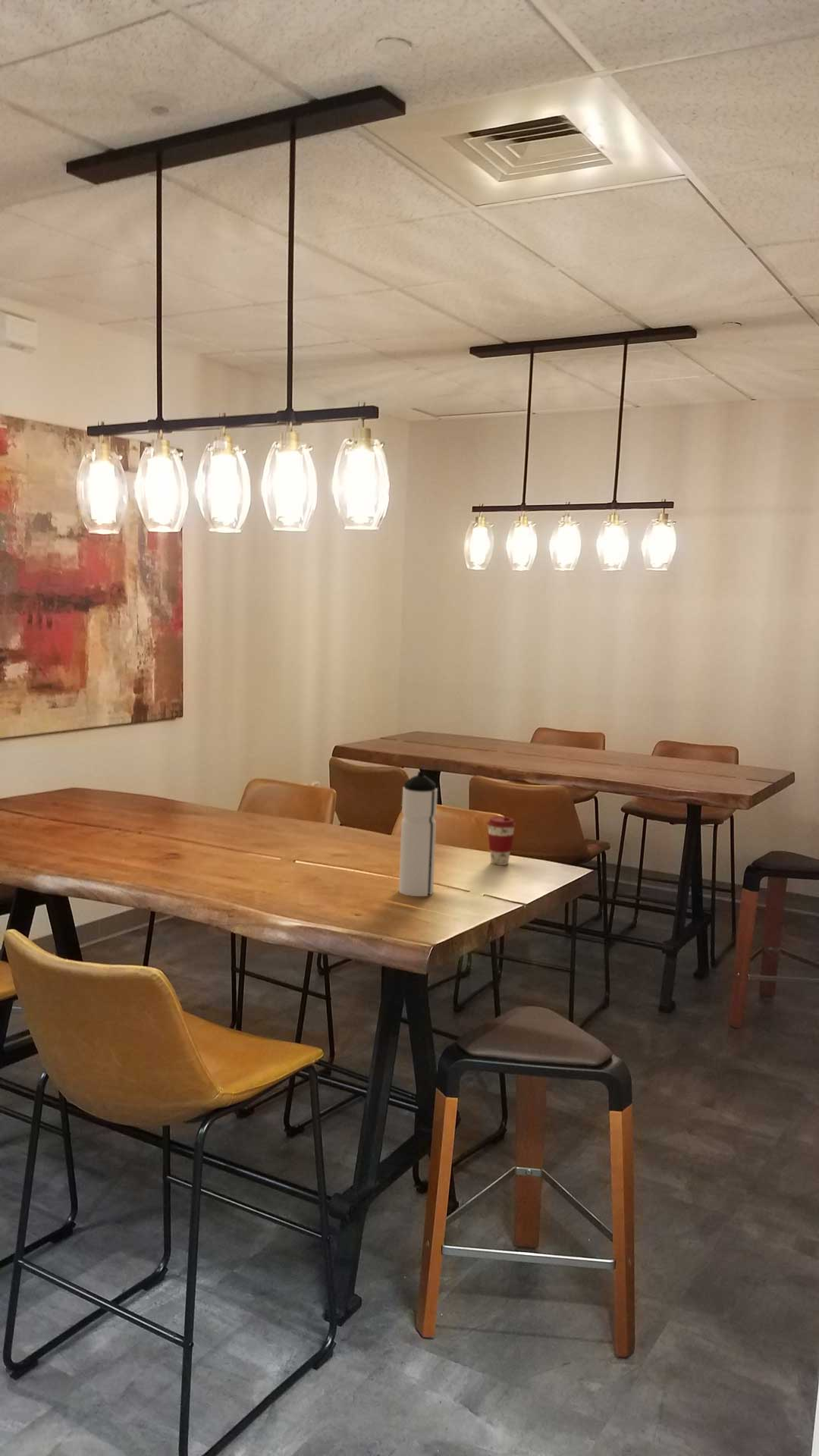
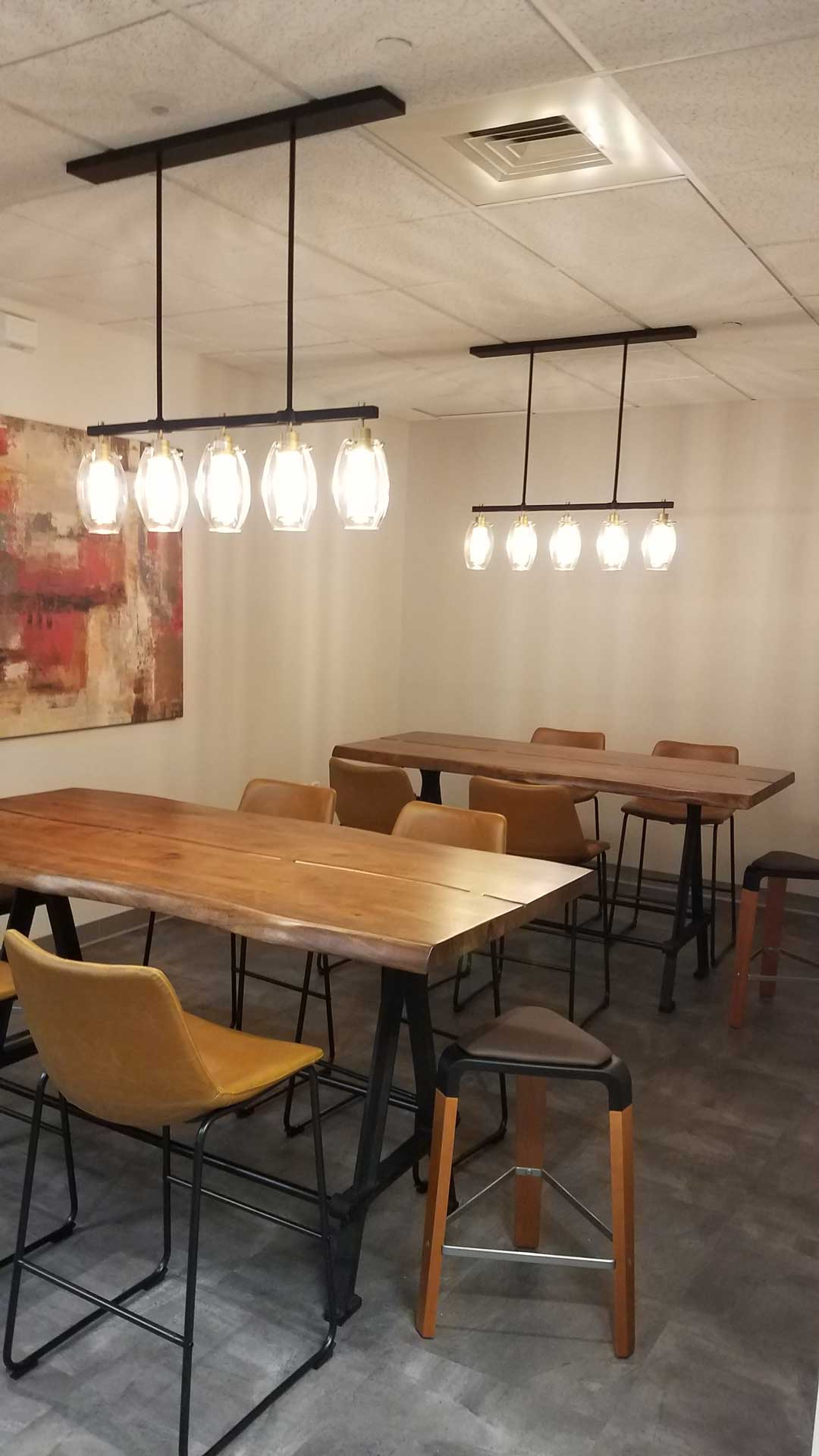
- coffee cup [486,815,516,866]
- water bottle [398,770,438,897]
